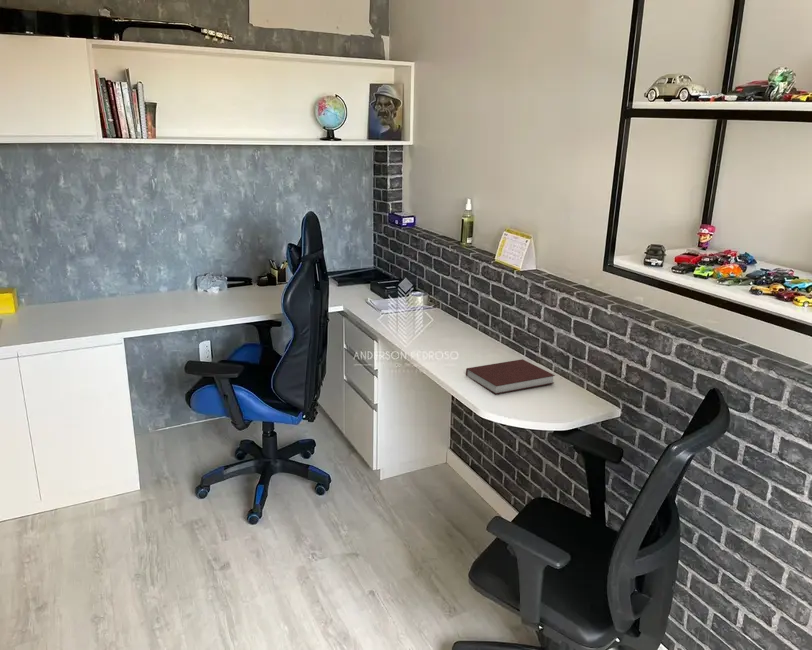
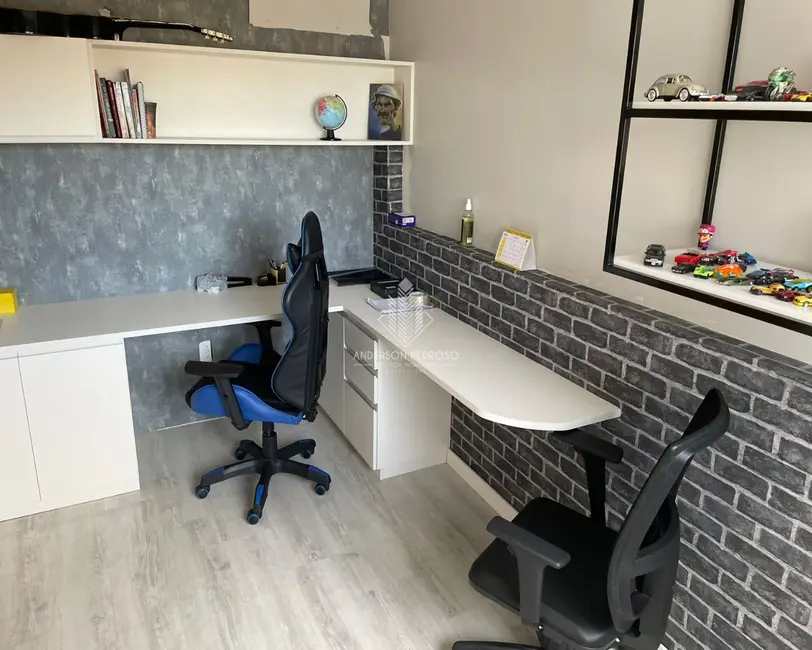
- notebook [465,358,556,395]
